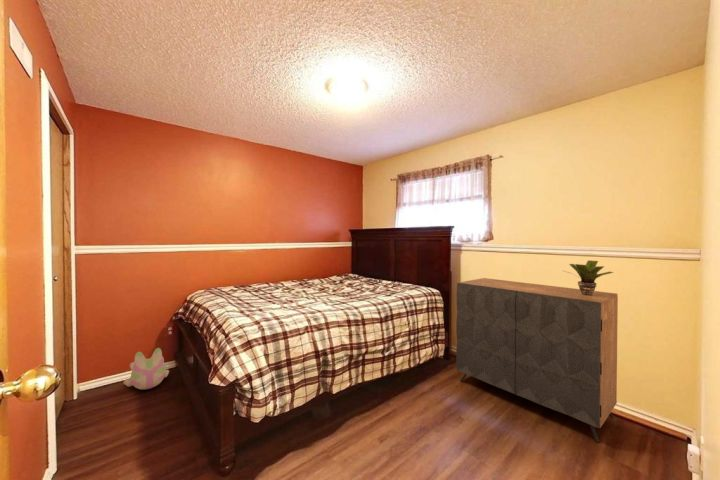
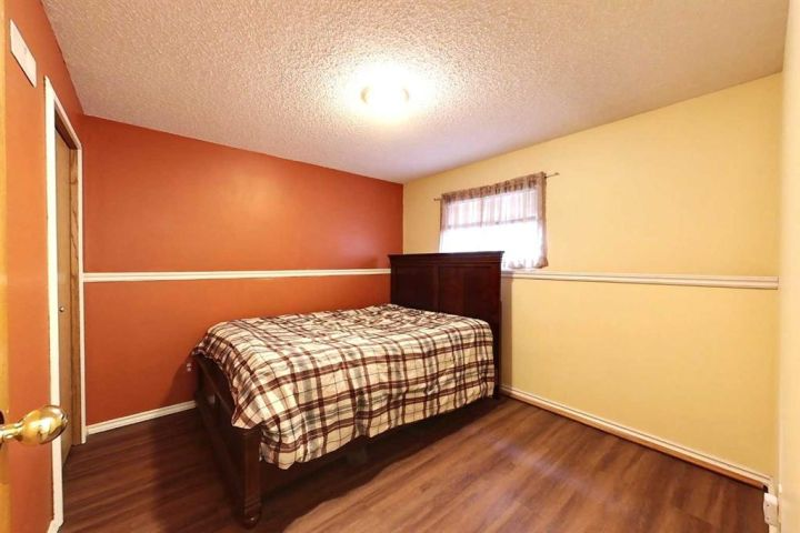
- dresser [455,277,619,443]
- potted plant [563,259,615,295]
- plush toy [123,347,170,390]
